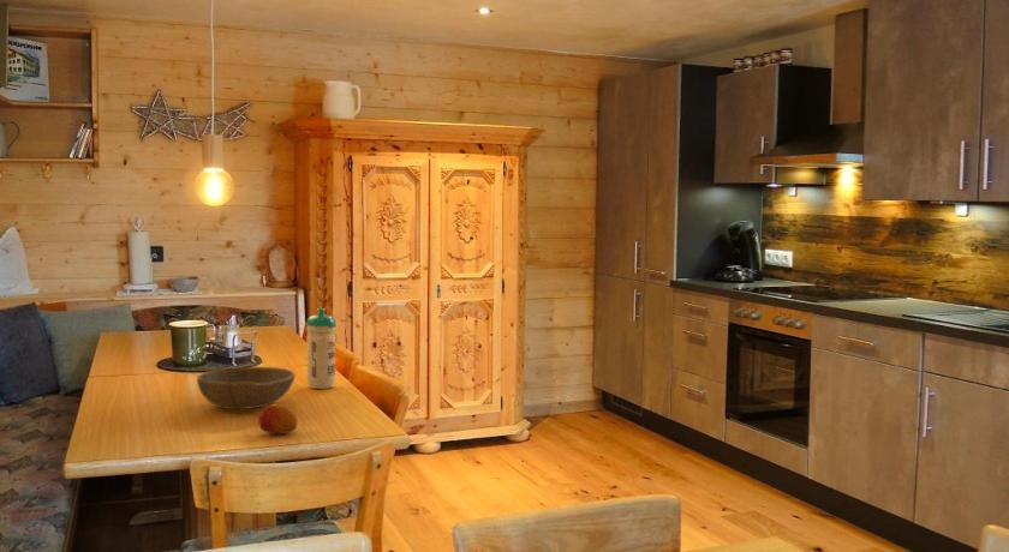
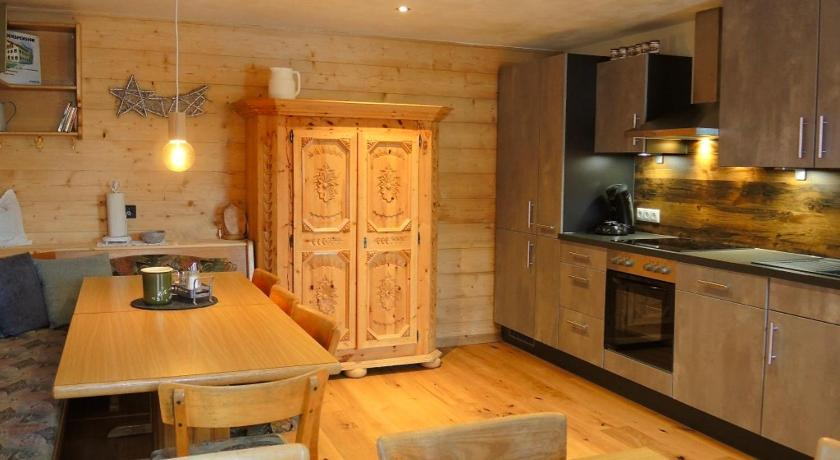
- water bottle [305,307,338,390]
- bowl [196,366,297,410]
- fruit [257,403,299,434]
